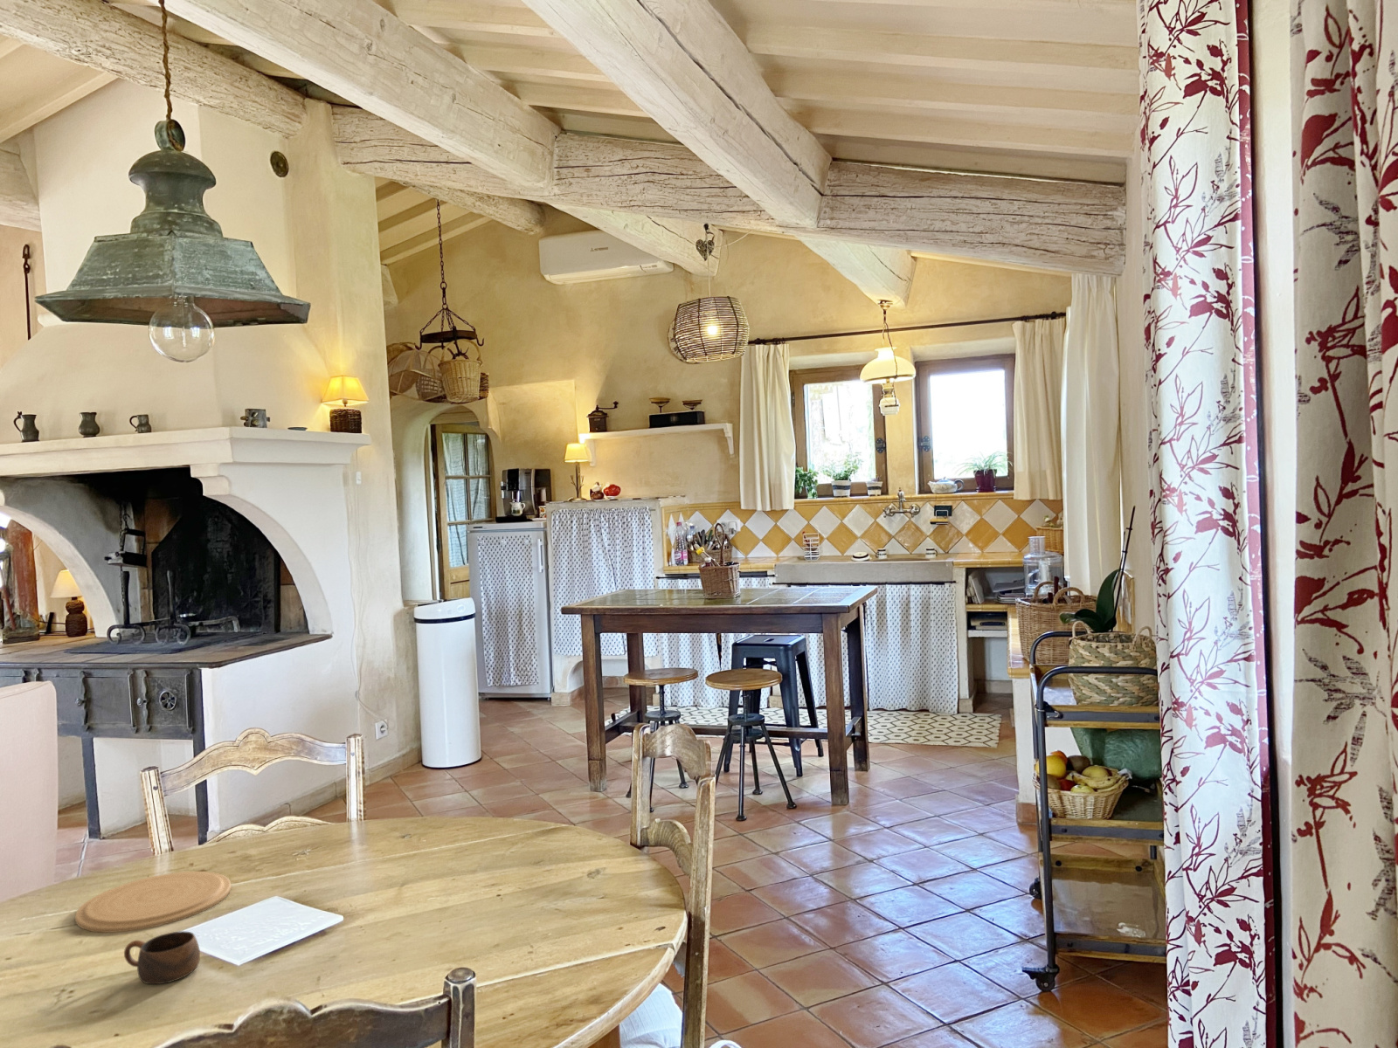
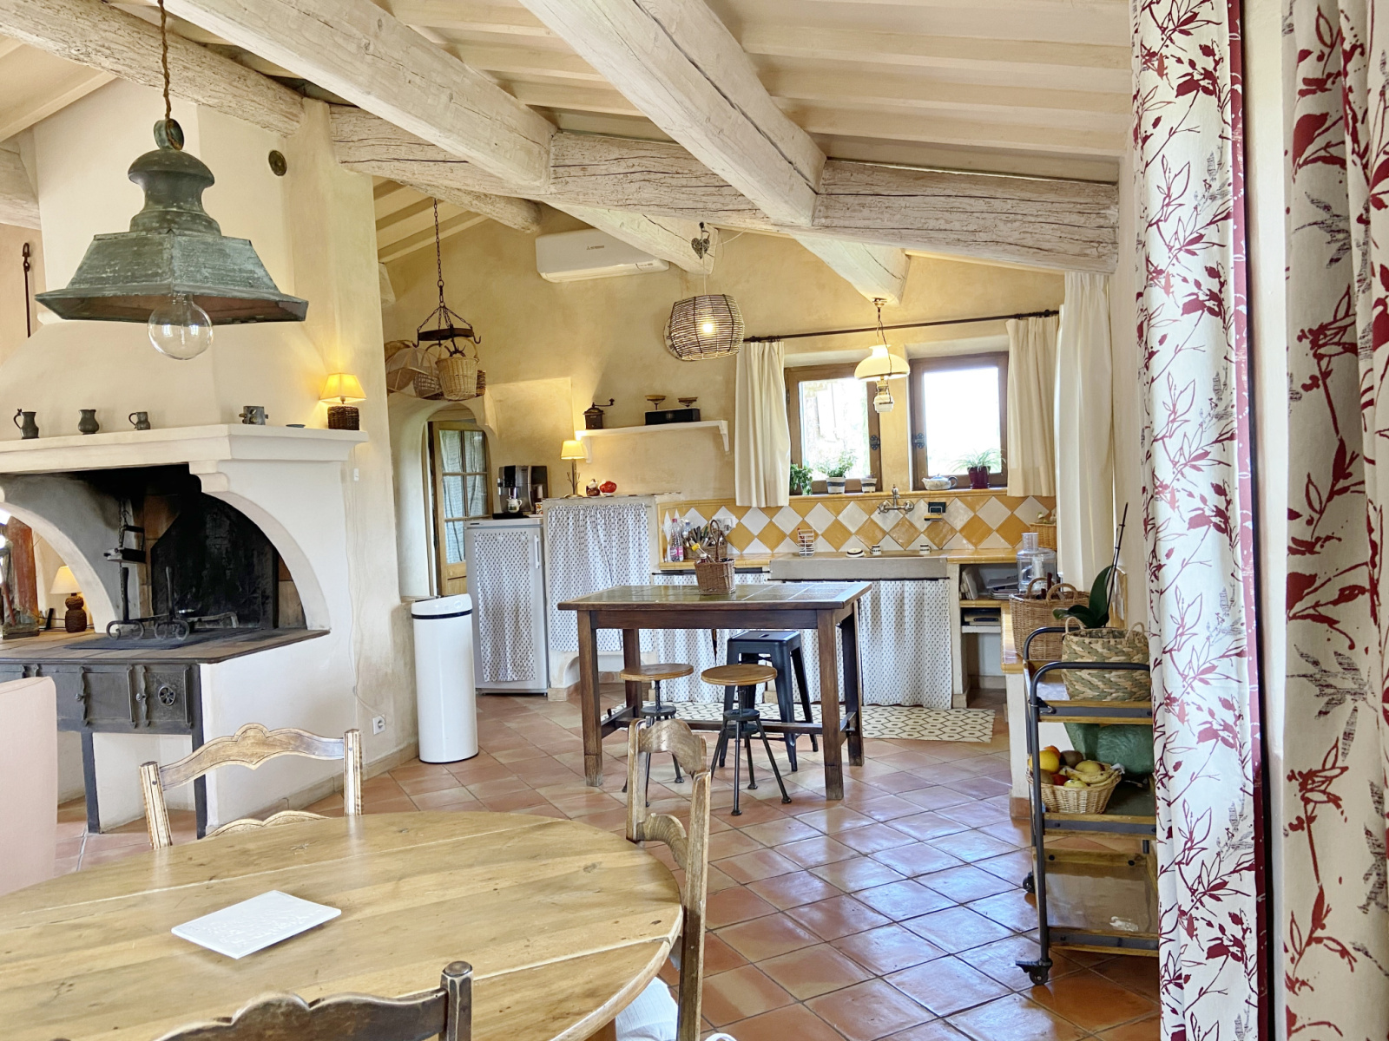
- cup [123,930,201,985]
- plate [74,871,231,934]
